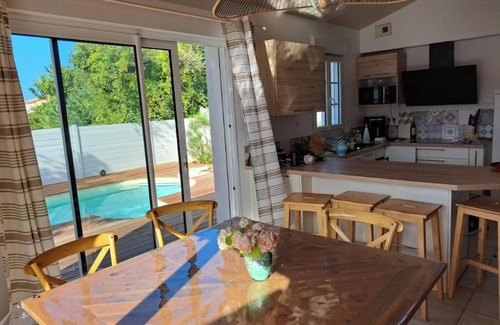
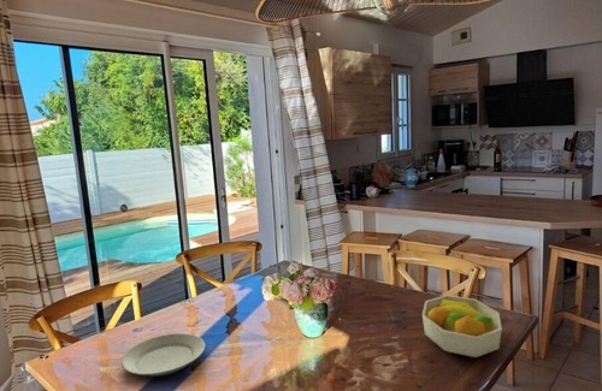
+ fruit bowl [421,294,503,359]
+ plate [120,332,206,378]
